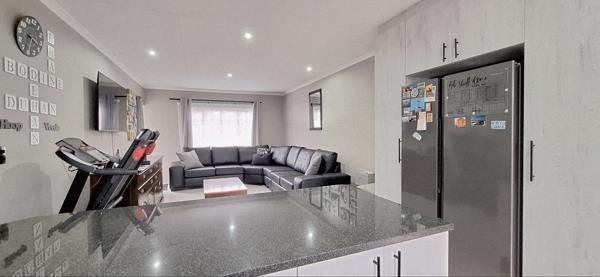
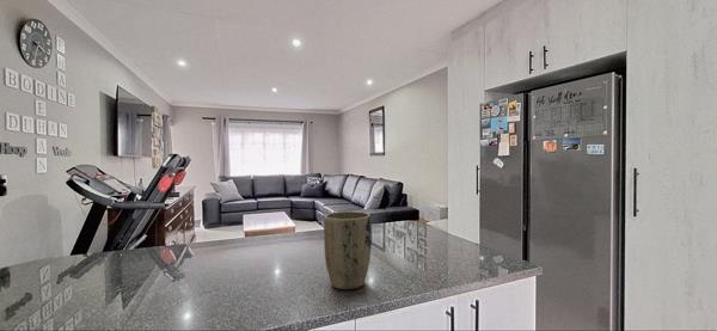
+ plant pot [323,210,373,290]
